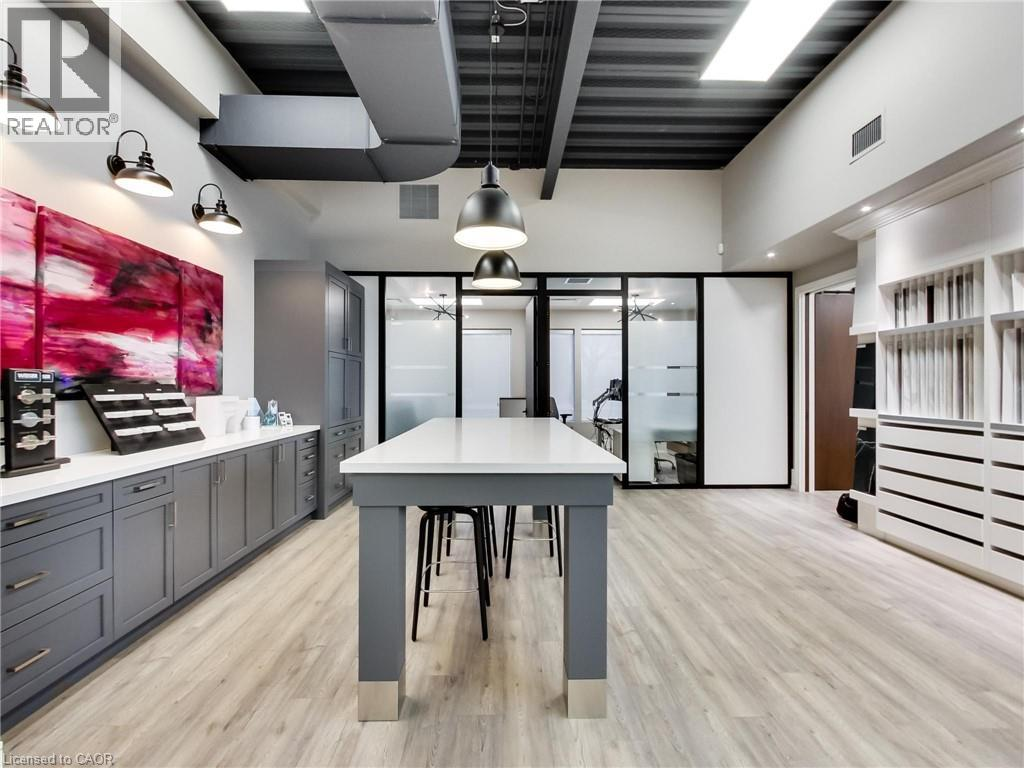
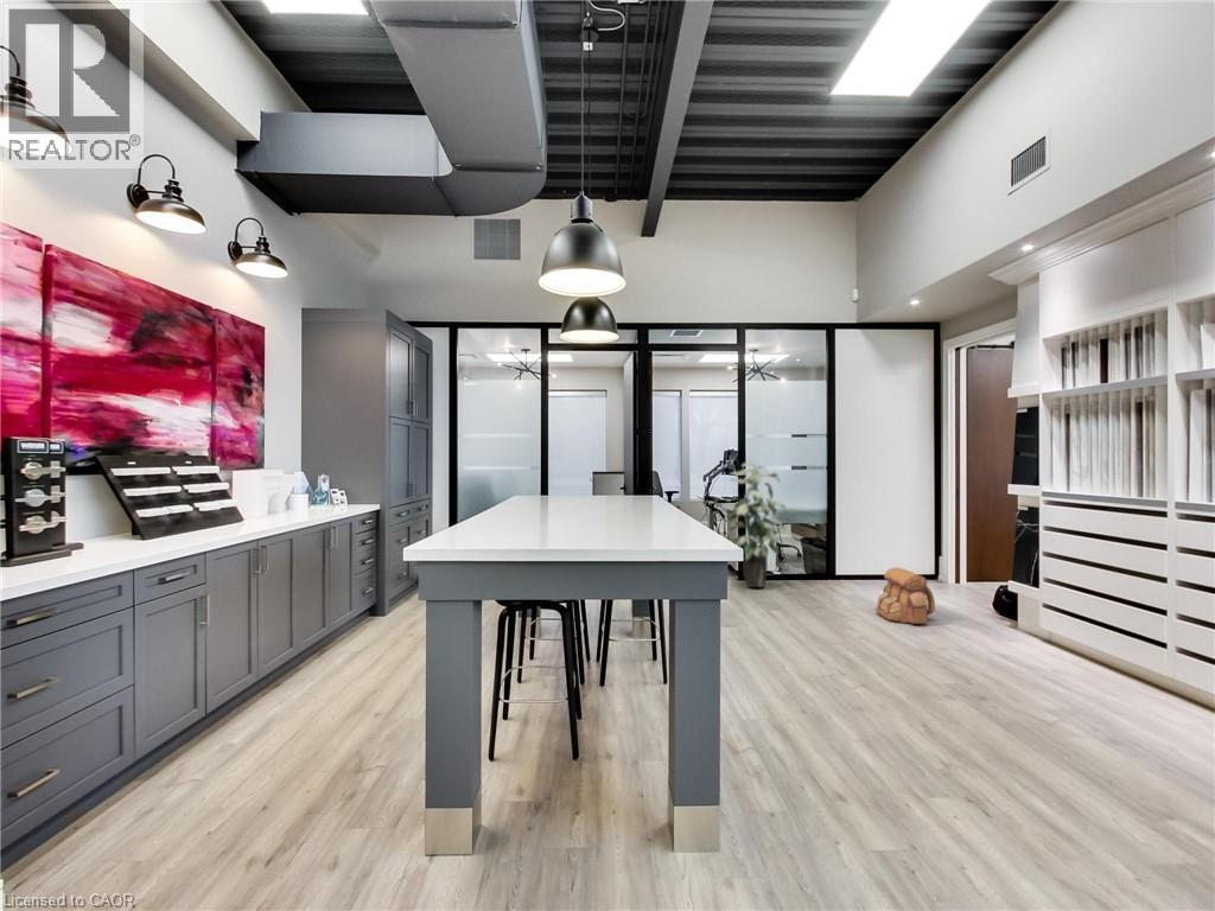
+ backpack [874,566,936,625]
+ indoor plant [723,461,787,588]
